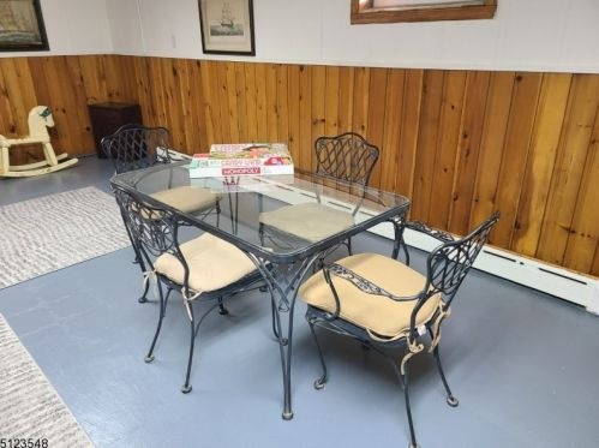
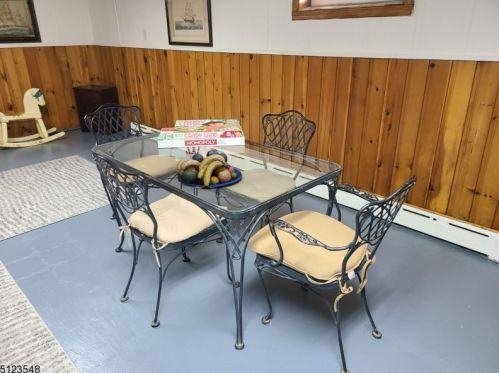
+ fruit bowl [176,149,243,189]
